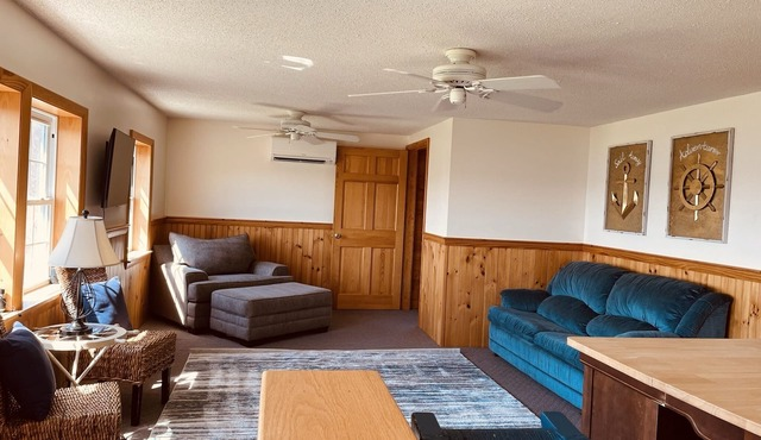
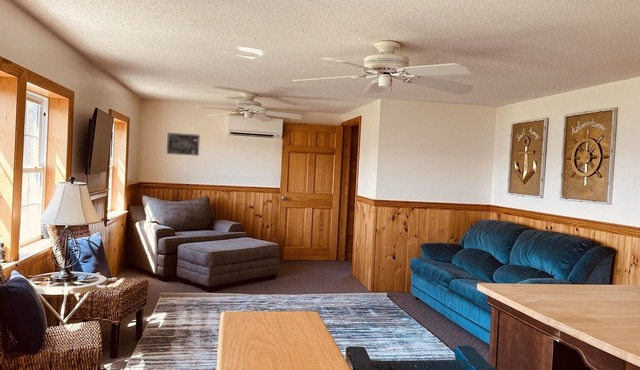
+ wall art [166,132,201,157]
